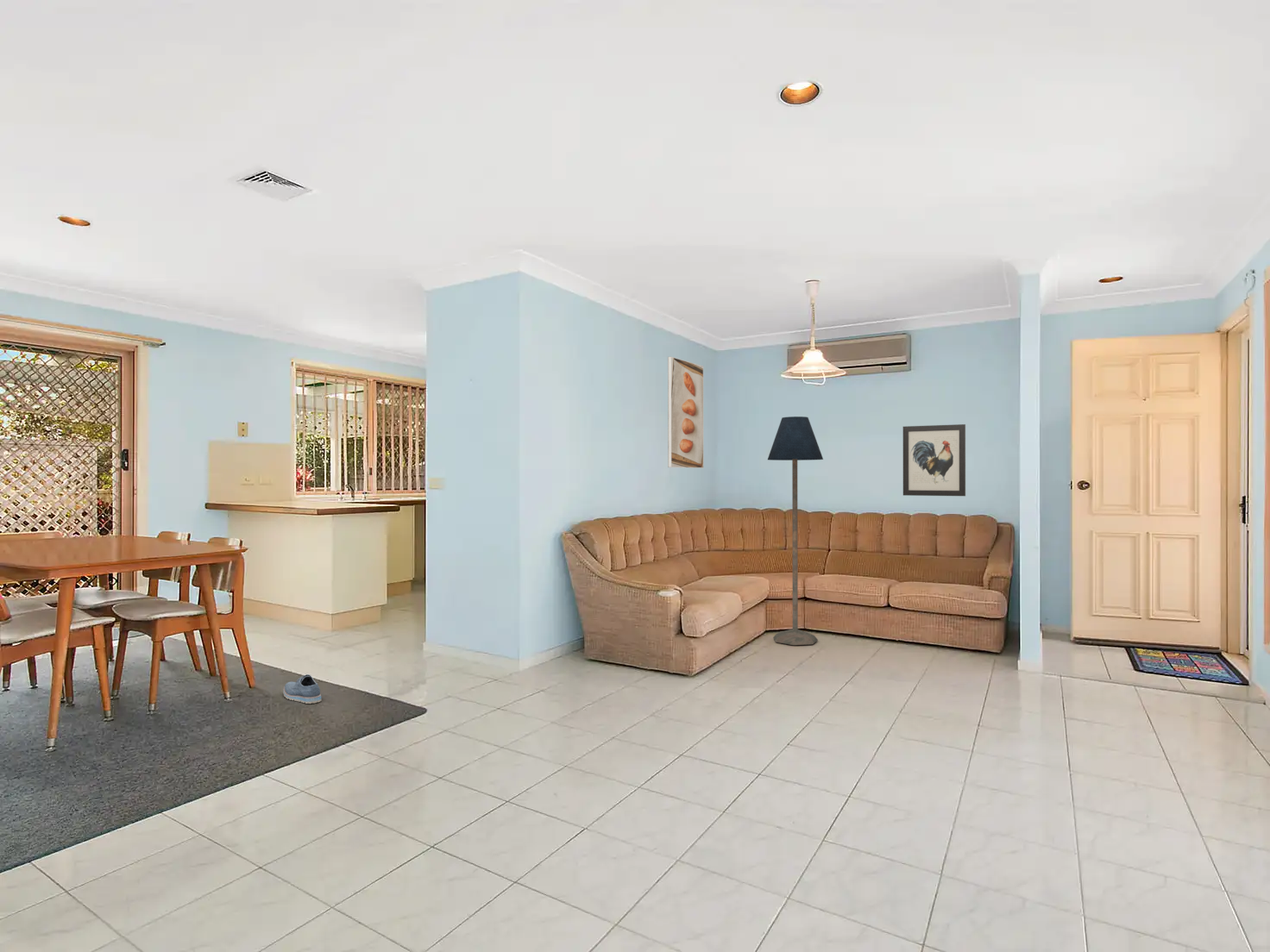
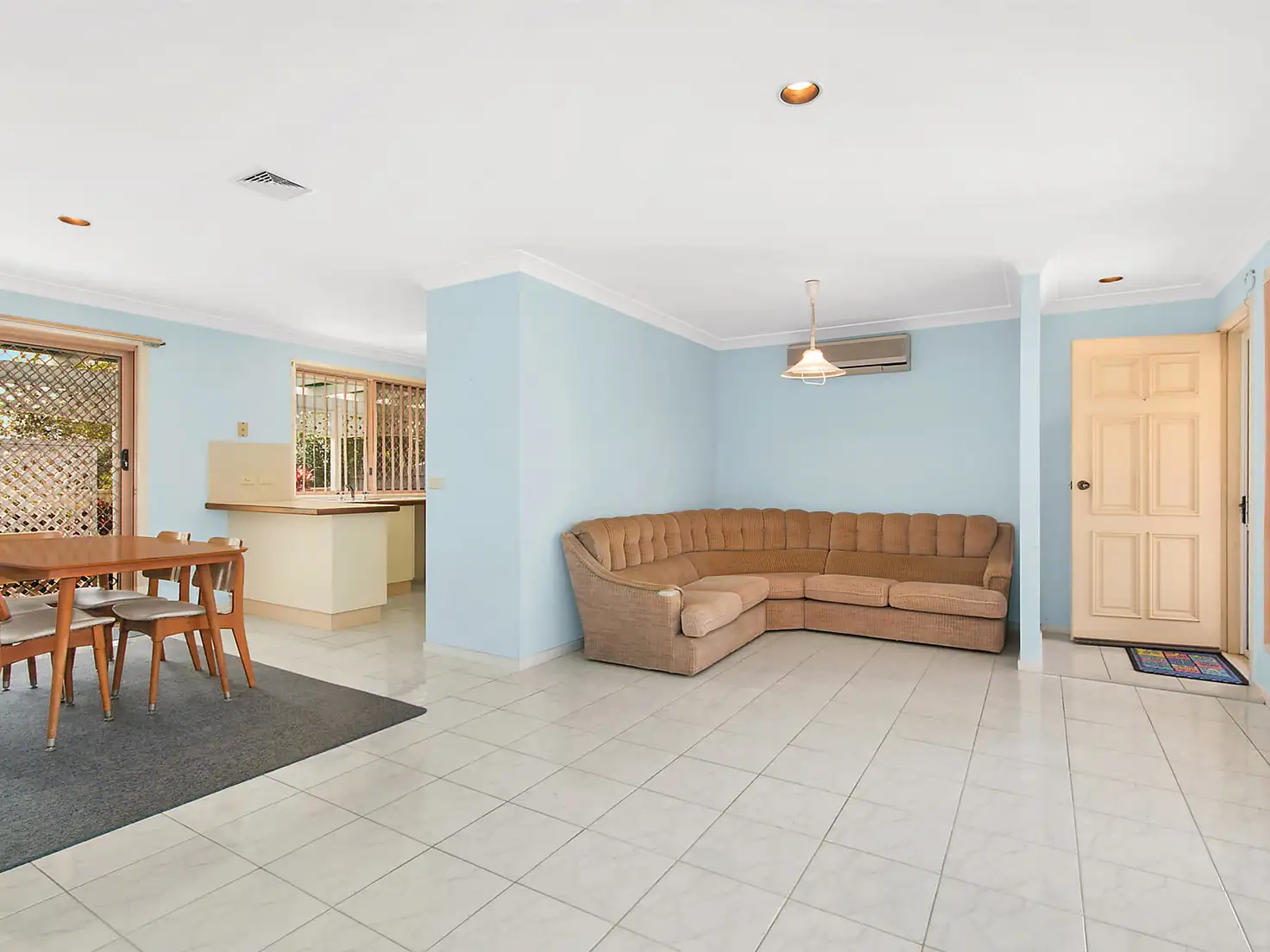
- wall art [902,423,966,497]
- shoe [282,673,322,705]
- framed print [667,356,704,469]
- floor lamp [767,416,824,646]
